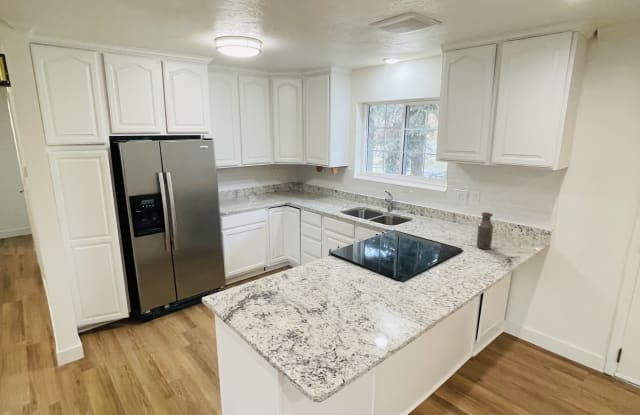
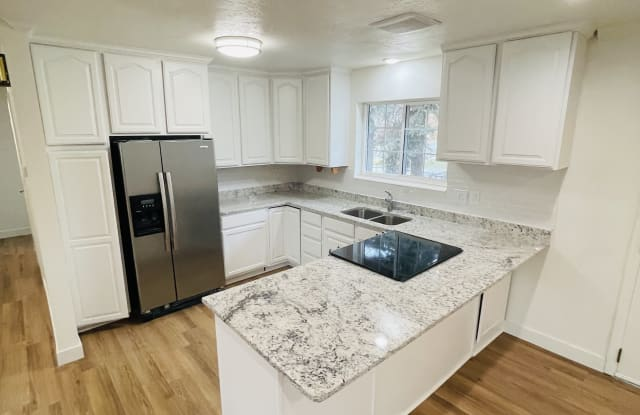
- bottle [476,211,494,250]
